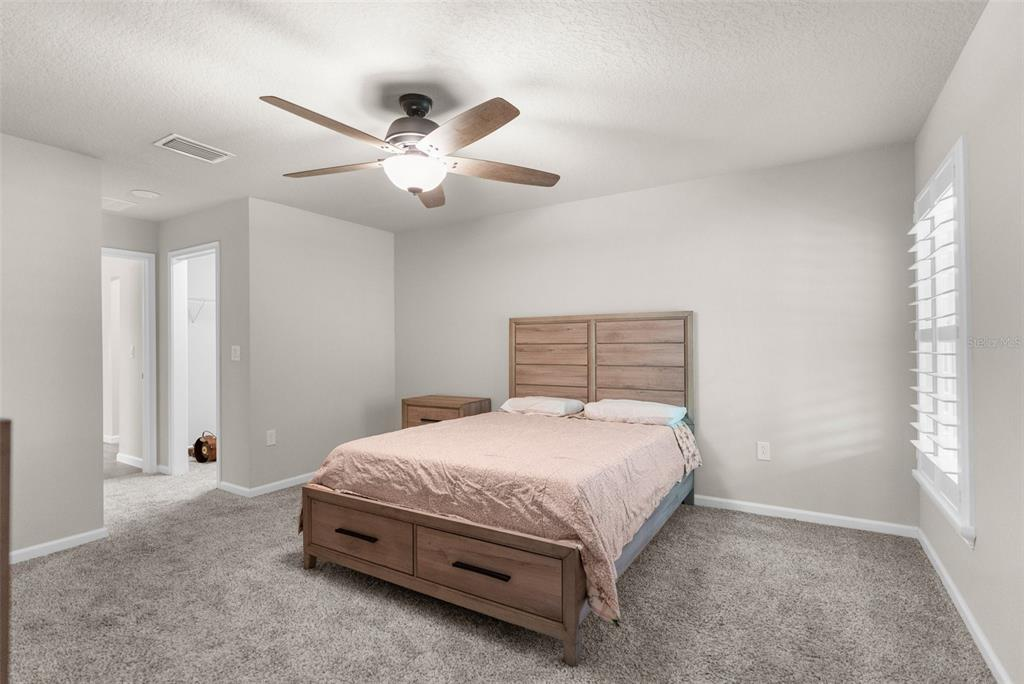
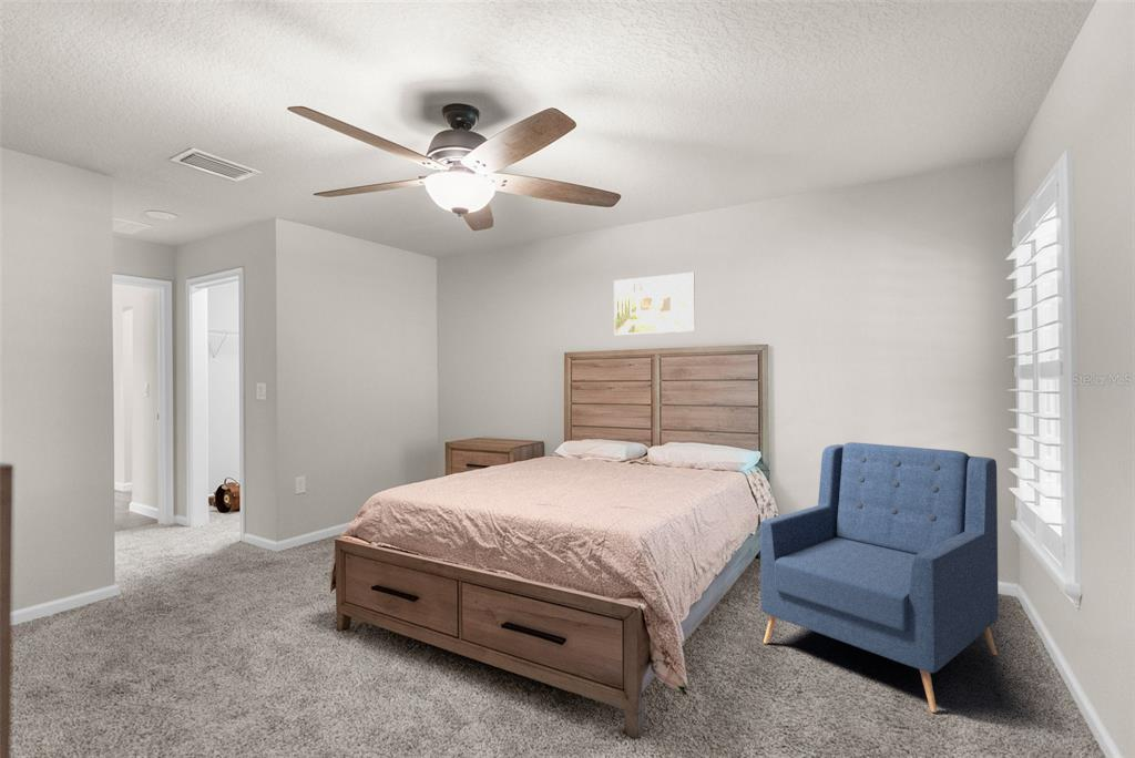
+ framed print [613,272,696,336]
+ armchair [759,441,999,714]
